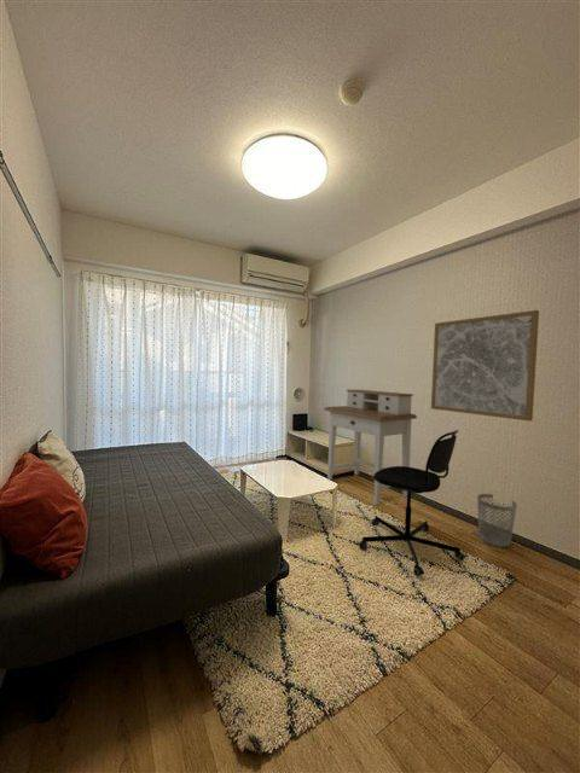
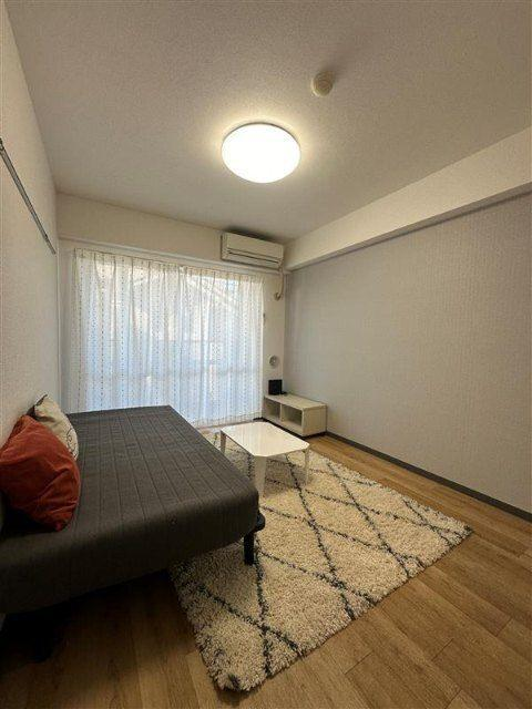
- wastebasket [476,493,518,548]
- wall art [430,309,540,423]
- office chair [358,429,465,577]
- desk [323,389,418,506]
